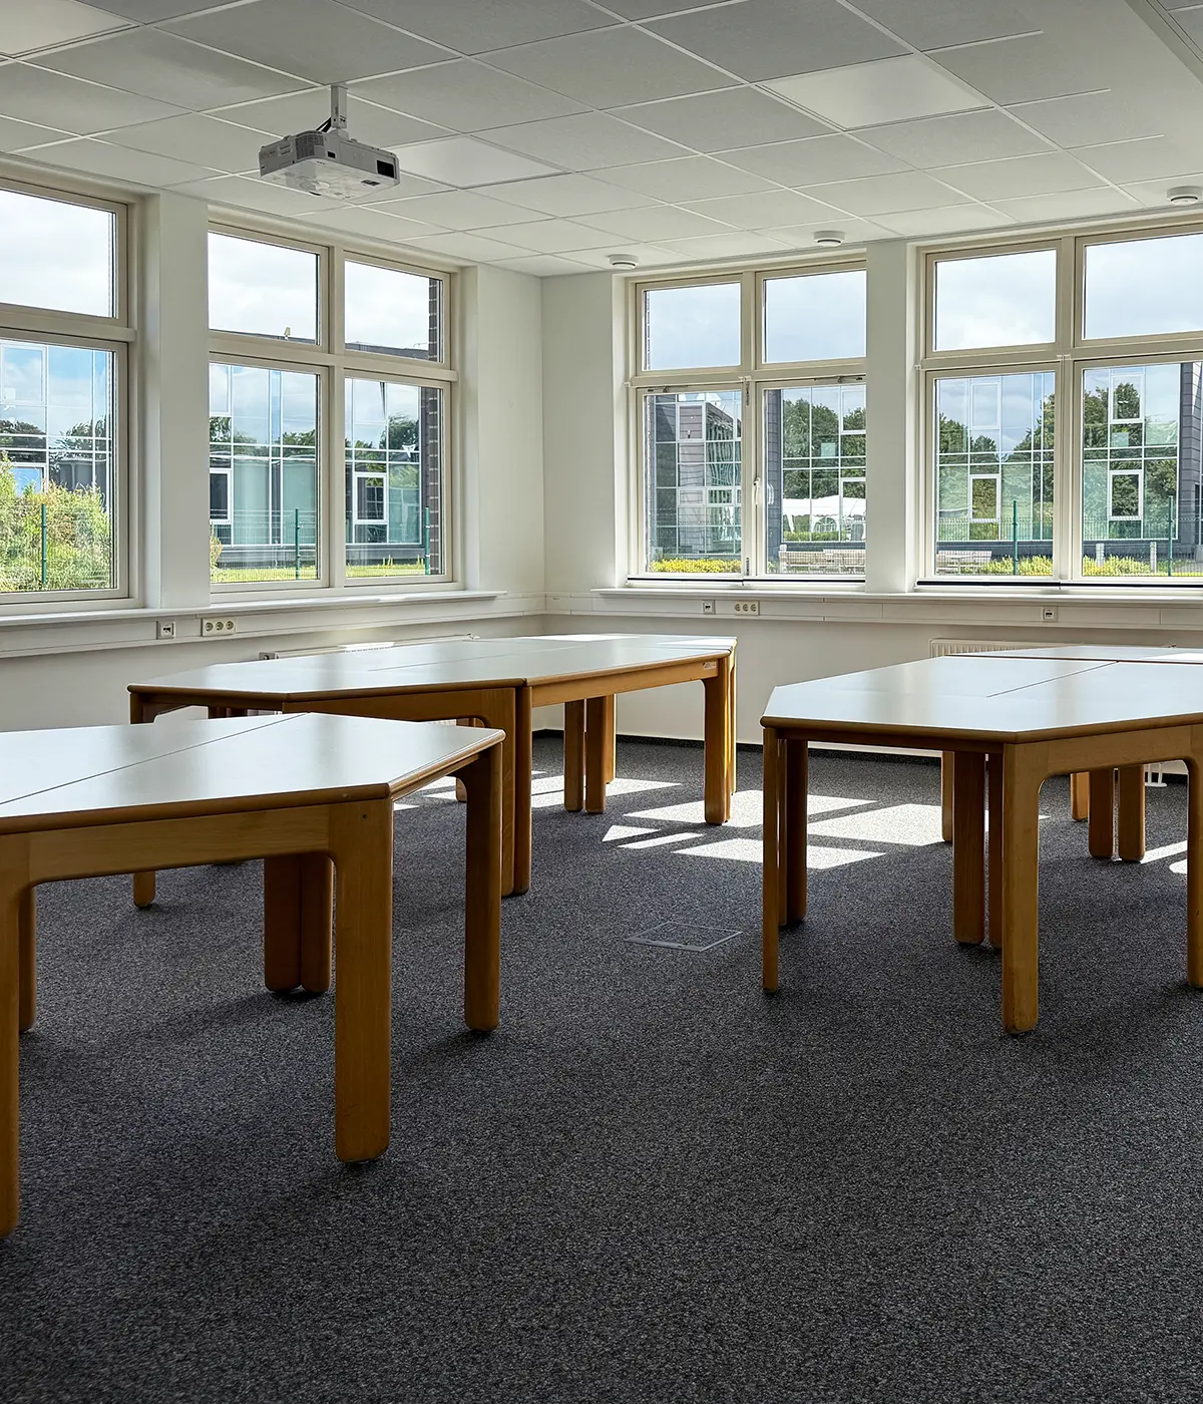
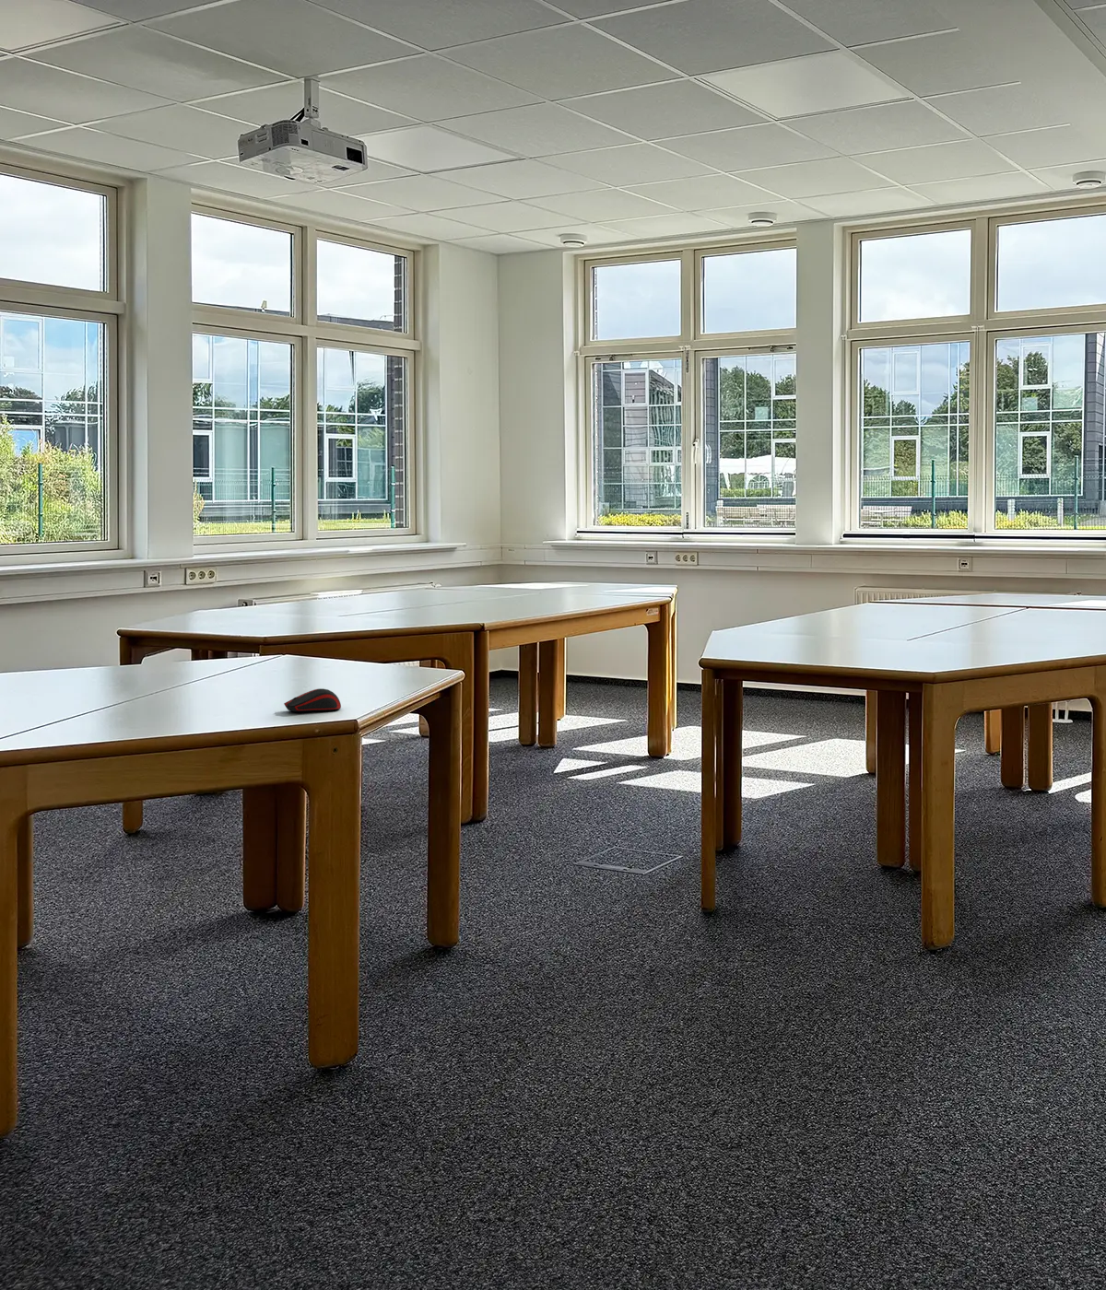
+ computer mouse [283,688,342,712]
